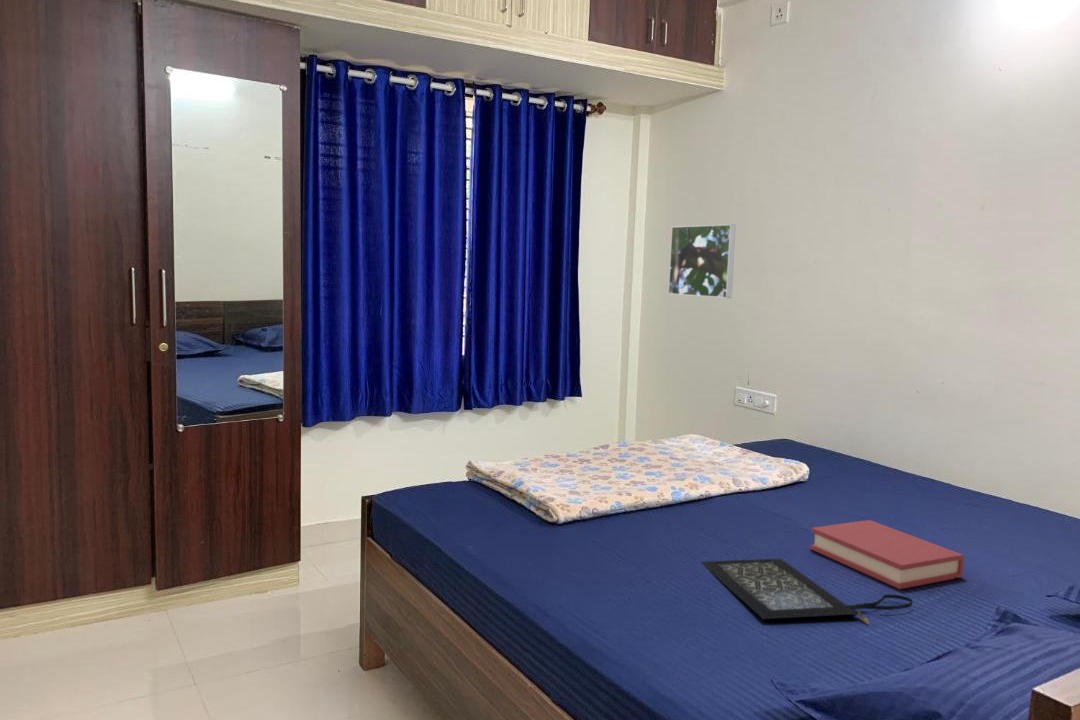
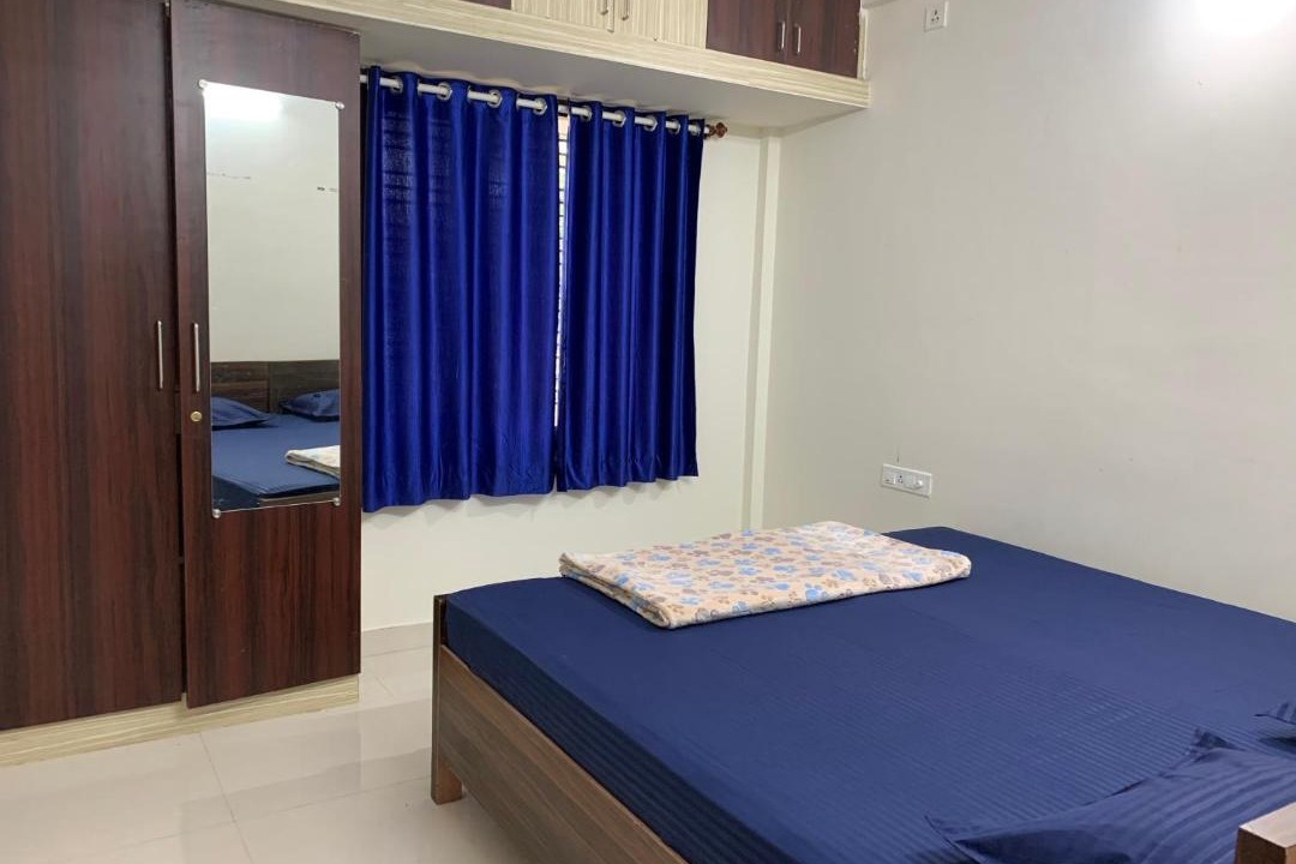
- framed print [667,223,737,299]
- clutch bag [700,558,913,626]
- hardback book [809,519,965,590]
